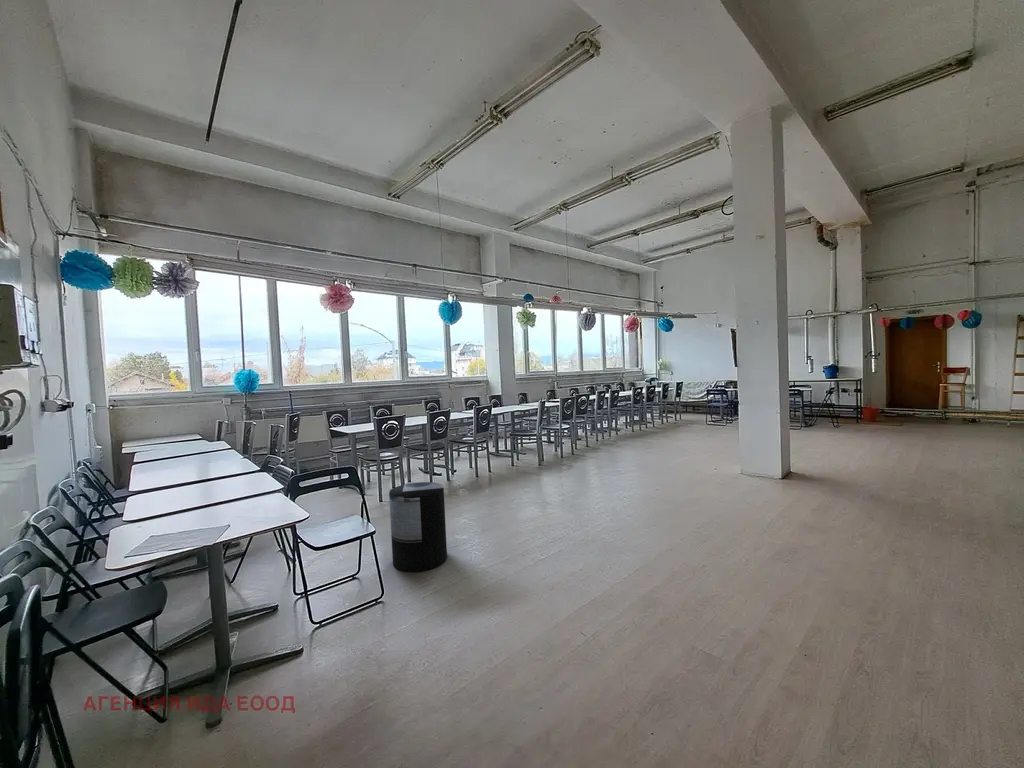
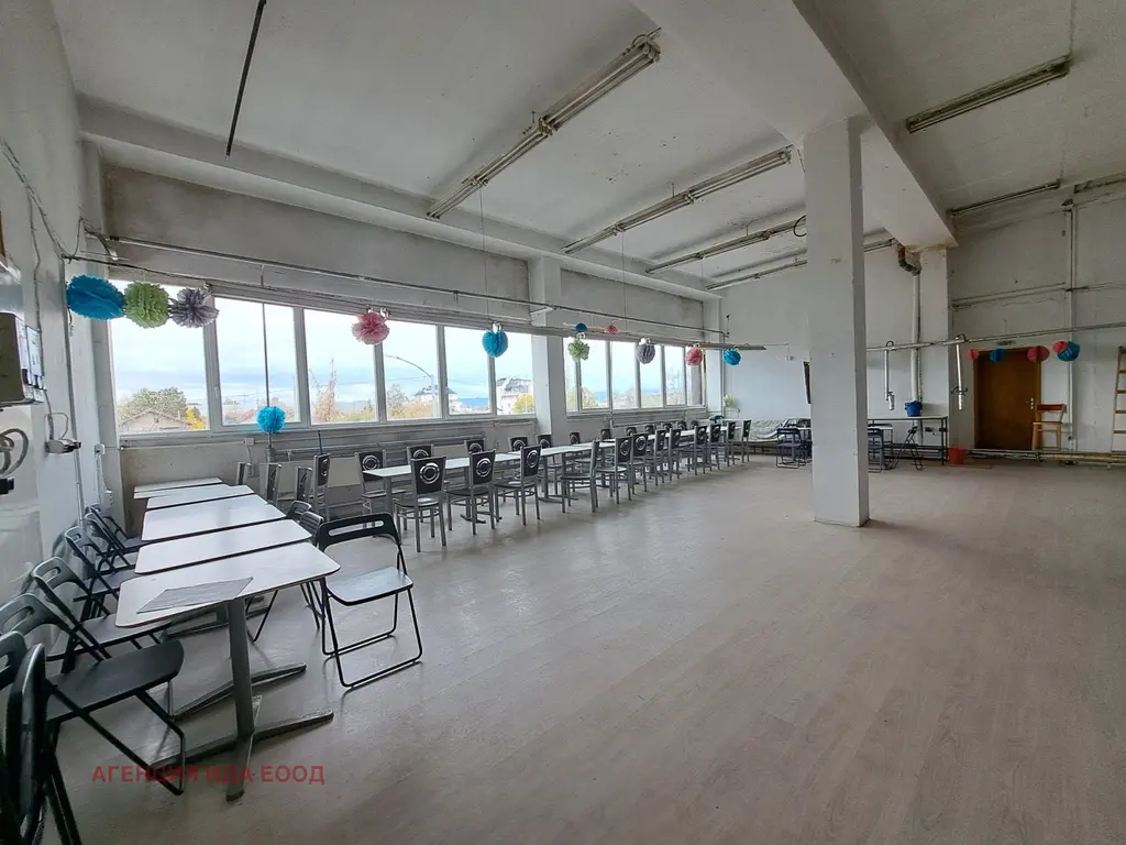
- trash can [388,481,448,573]
